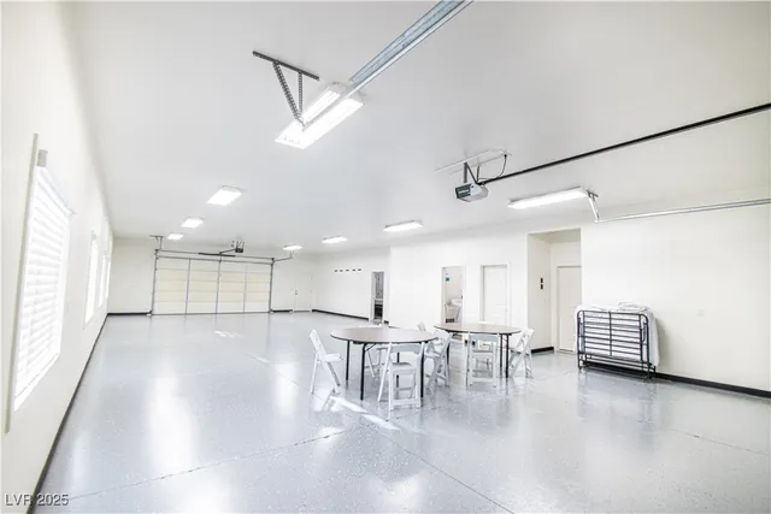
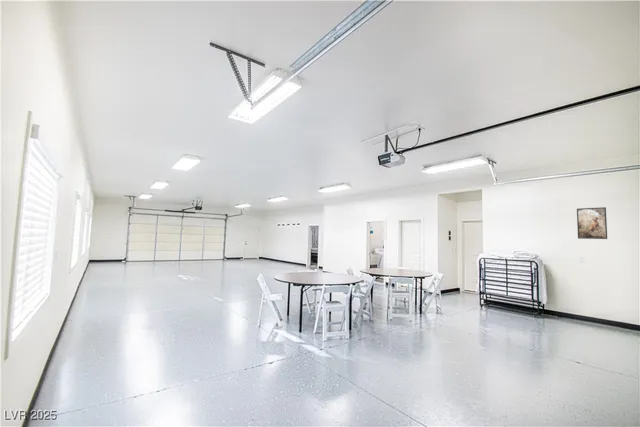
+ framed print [576,206,608,240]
